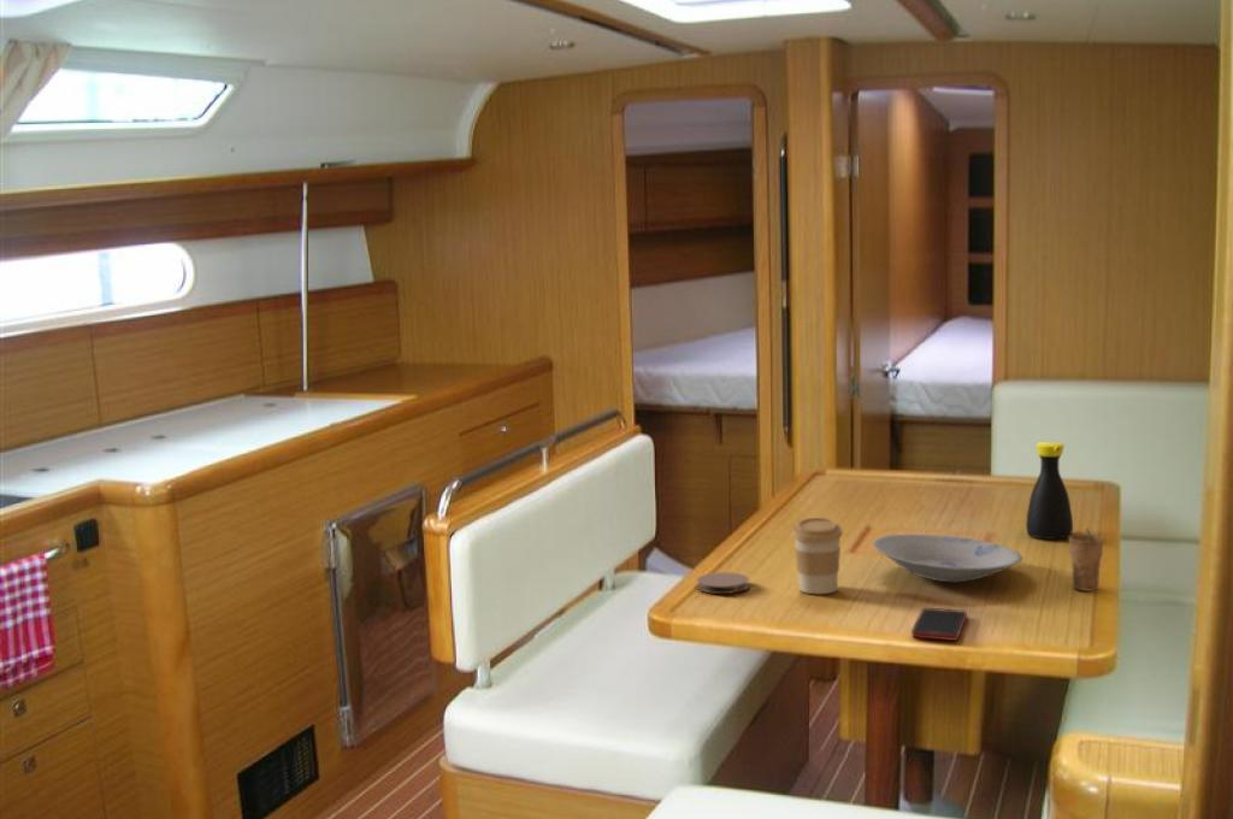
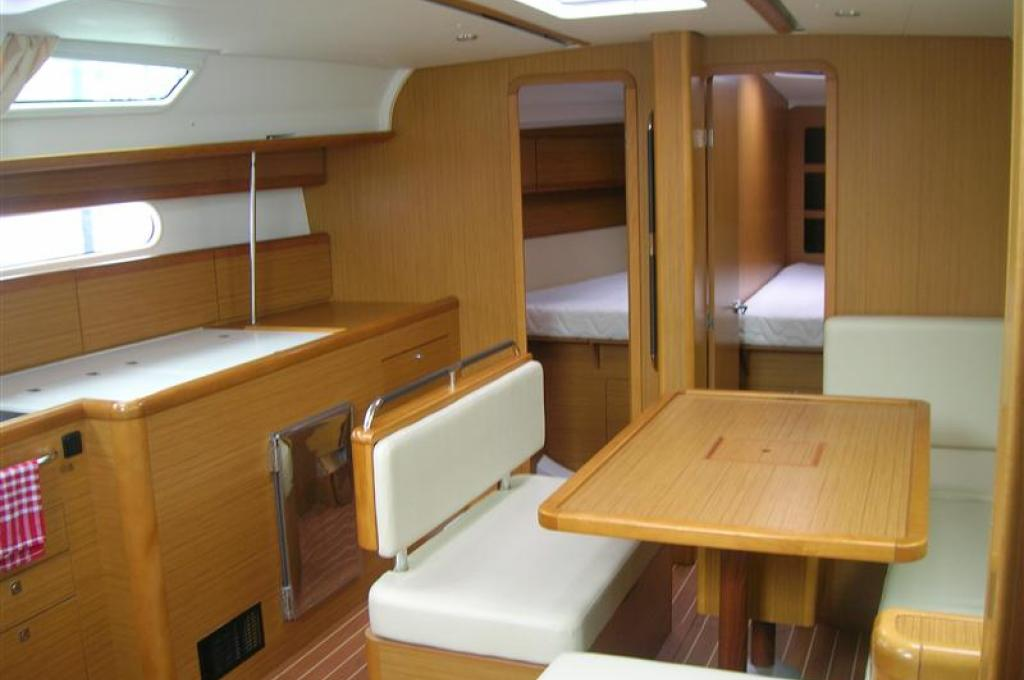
- bottle [1025,441,1074,541]
- coffee cup [791,517,844,595]
- bowl [871,532,1023,583]
- cell phone [910,607,968,642]
- cup [1068,526,1104,591]
- coaster [695,571,750,595]
